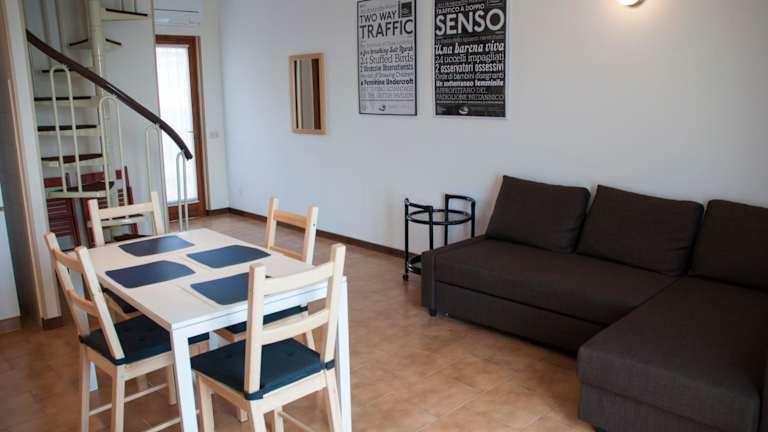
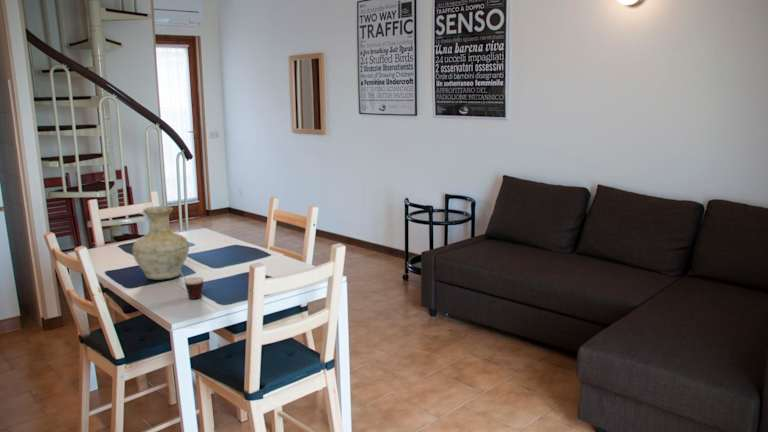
+ cup [168,268,205,300]
+ vase [131,205,190,281]
